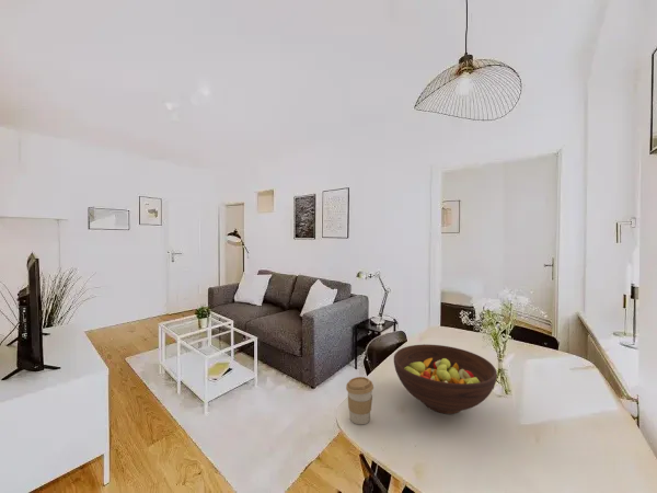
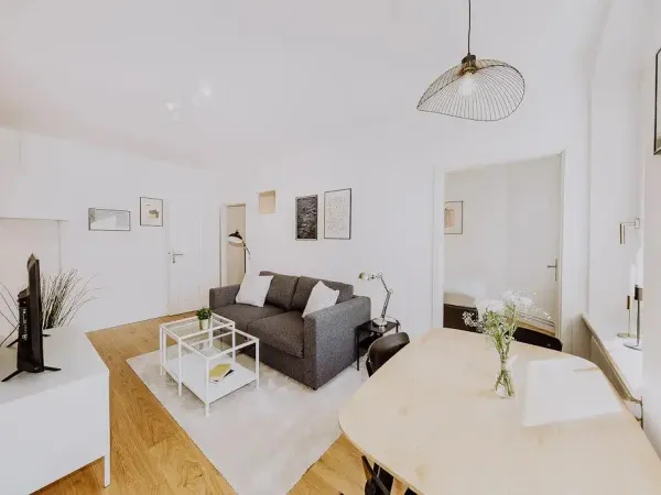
- fruit bowl [393,344,498,415]
- coffee cup [345,376,374,425]
